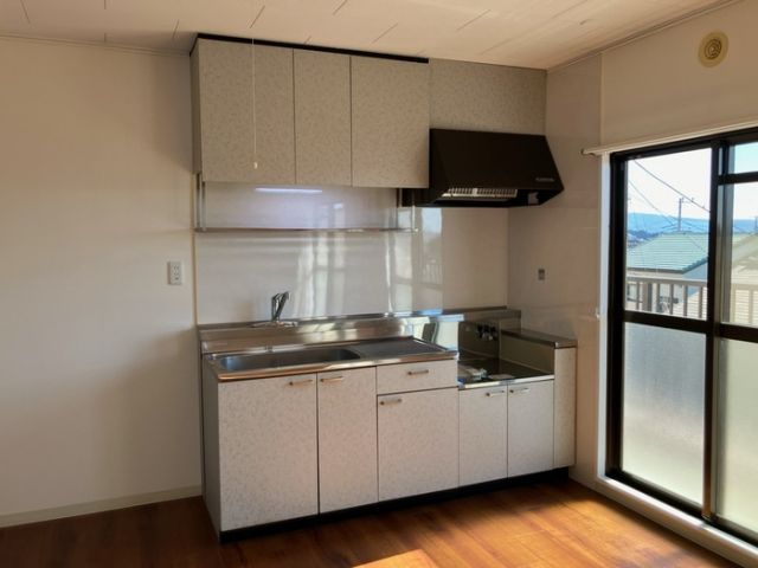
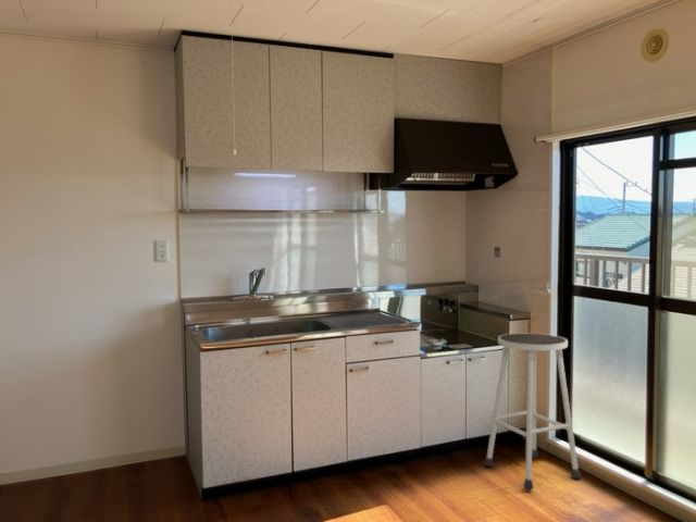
+ stool [483,333,583,490]
